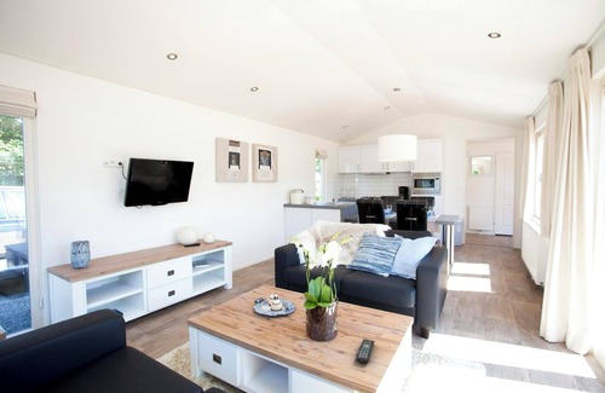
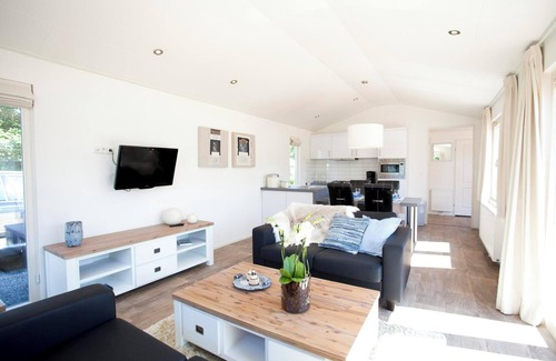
- remote control [355,337,376,364]
